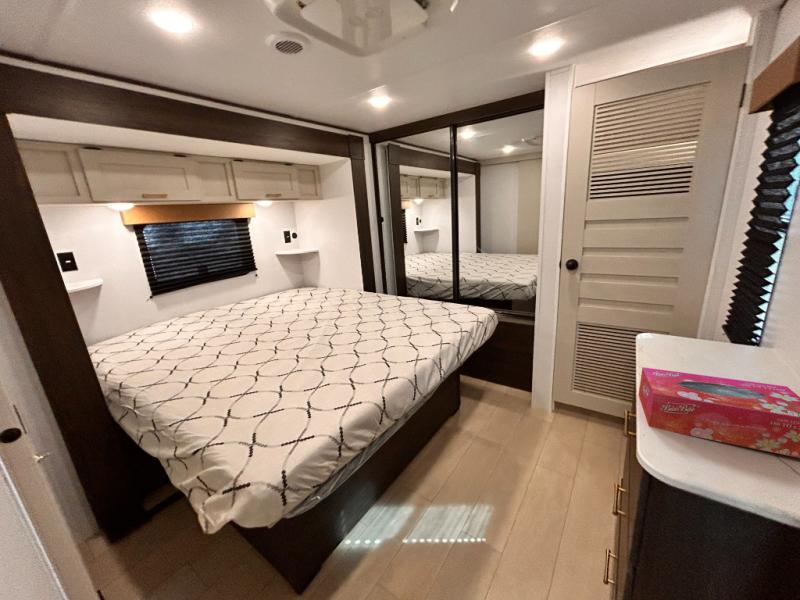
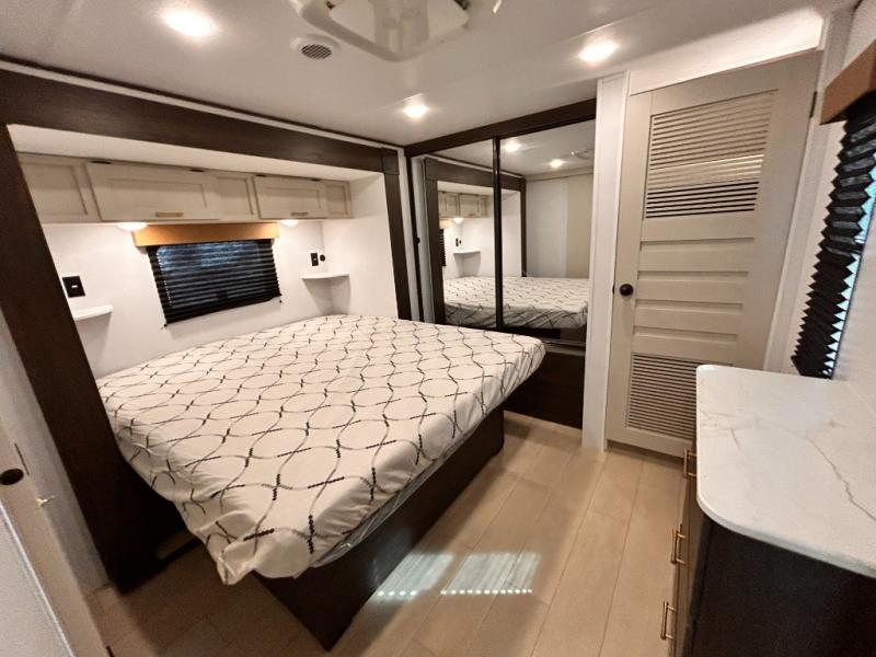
- tissue box [637,366,800,459]
